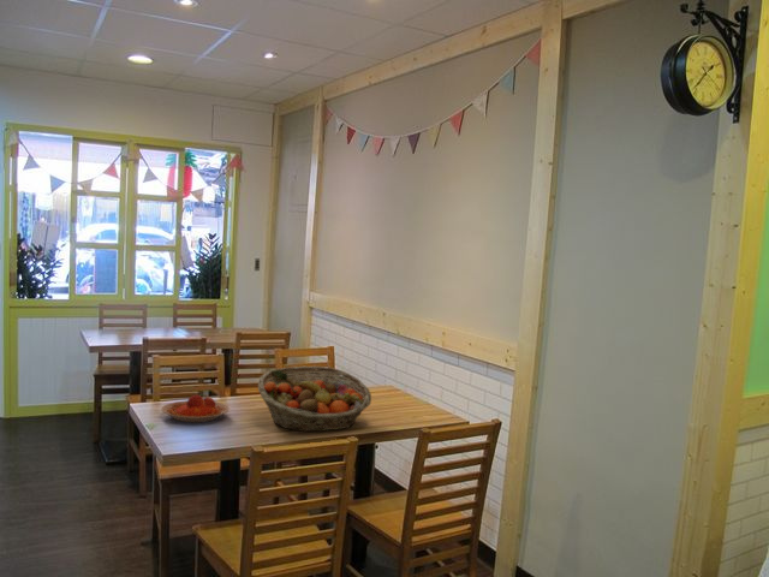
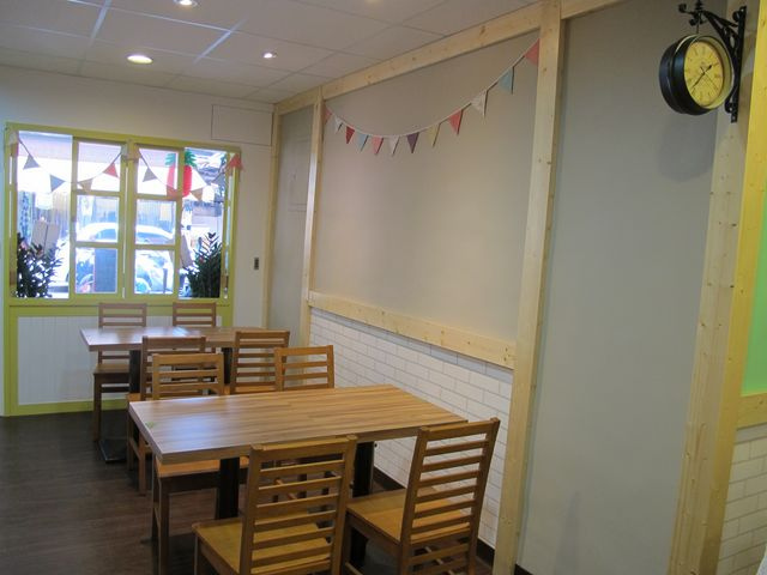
- plate [160,393,229,423]
- fruit basket [257,365,372,433]
